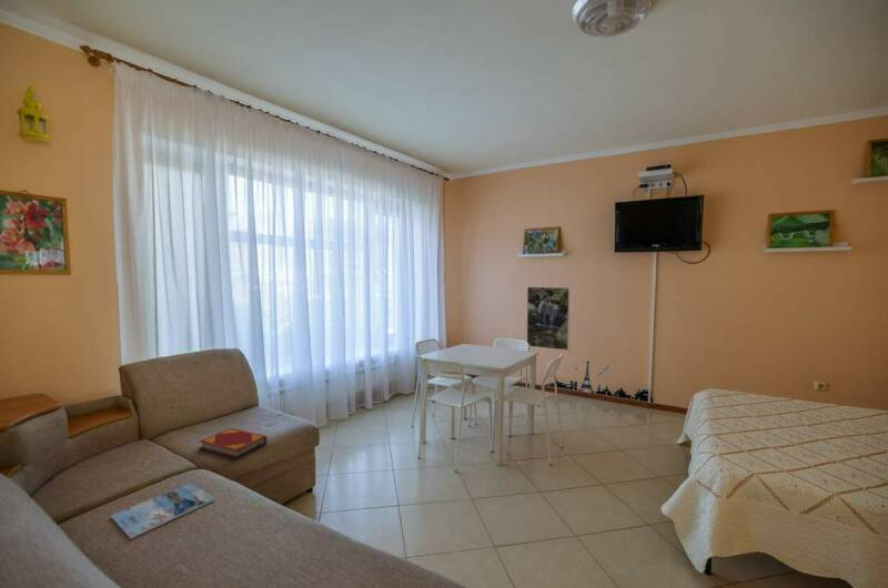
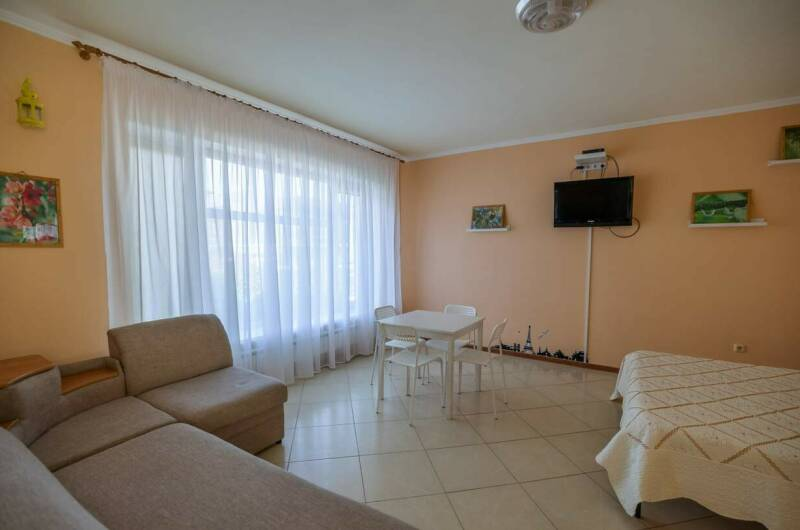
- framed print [526,286,571,352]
- magazine [110,481,215,539]
- hardback book [198,427,269,459]
